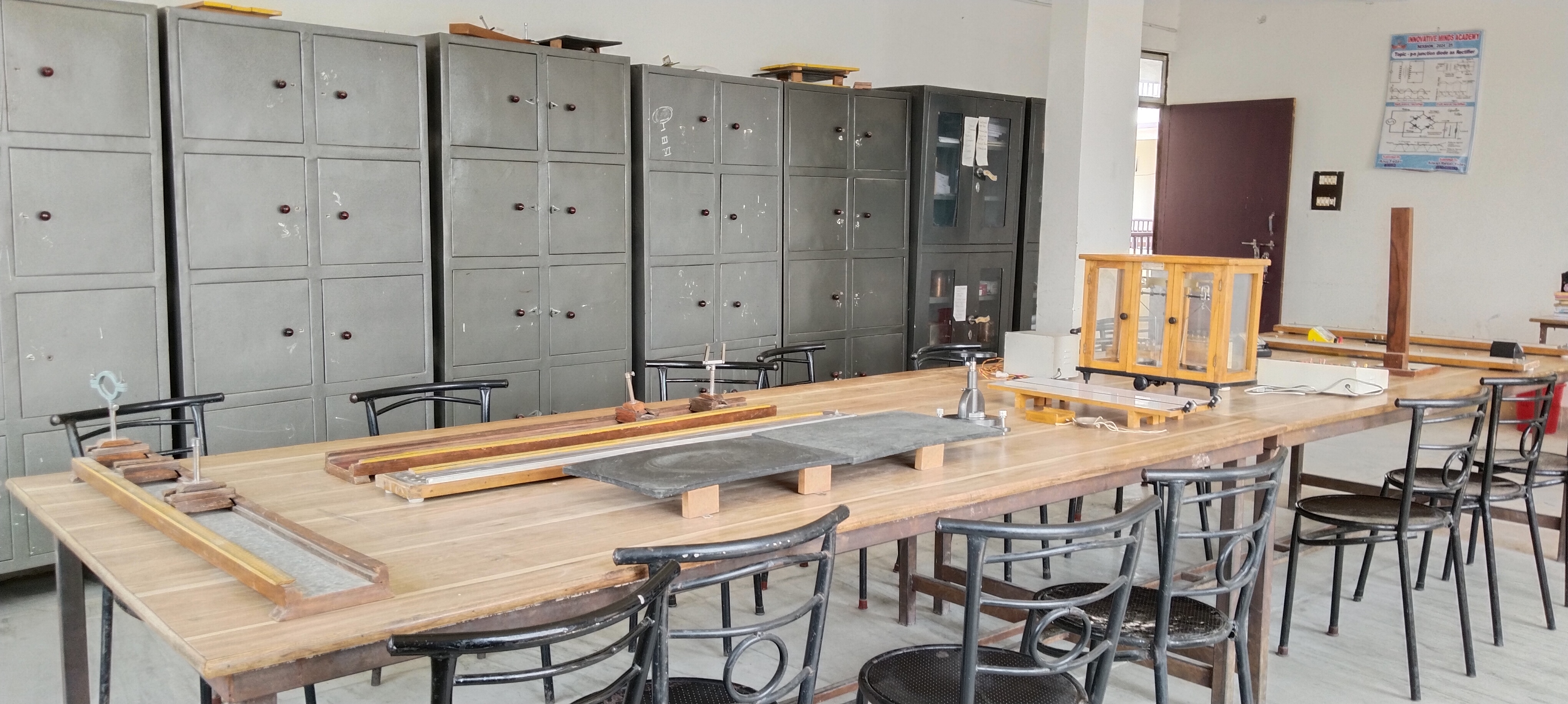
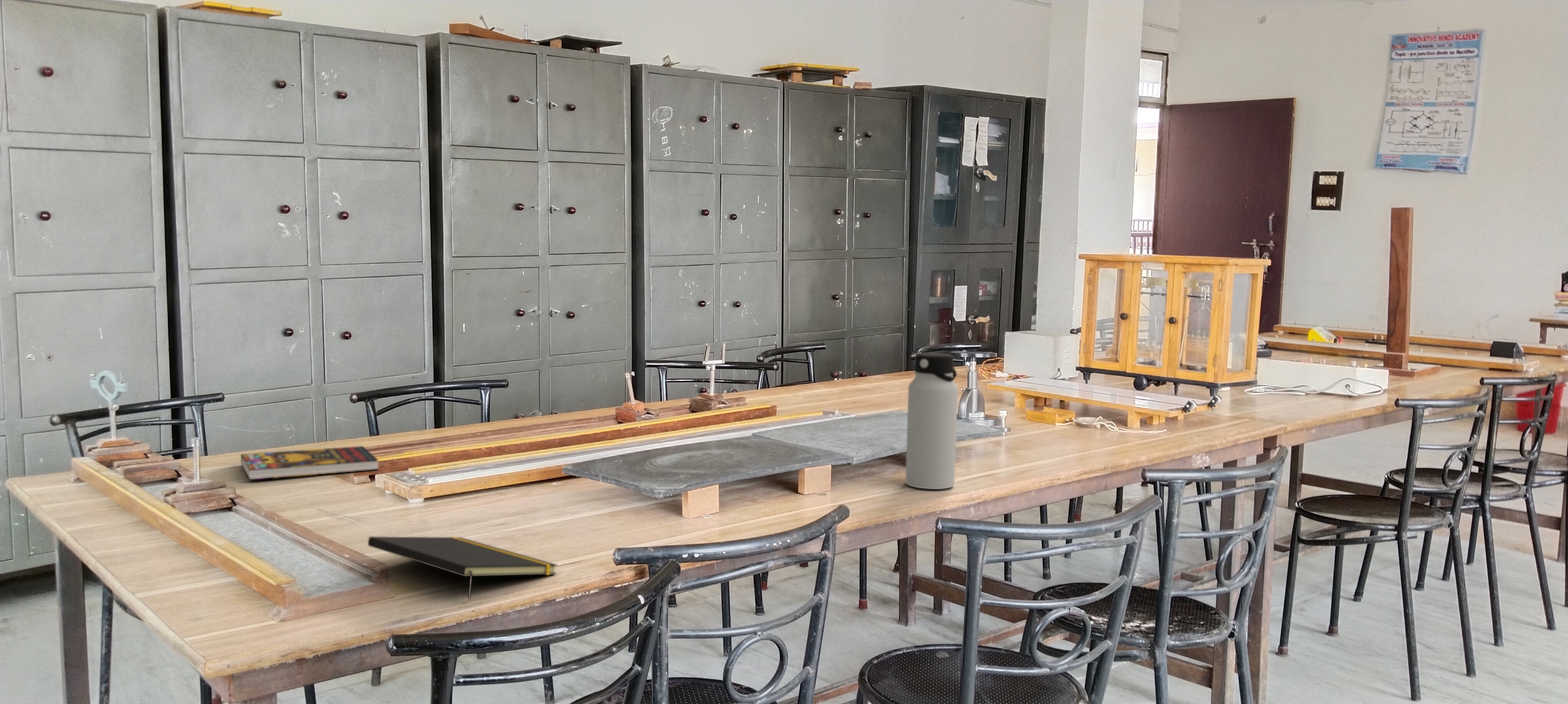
+ book [241,446,379,480]
+ notepad [367,536,558,601]
+ water bottle [905,352,958,490]
